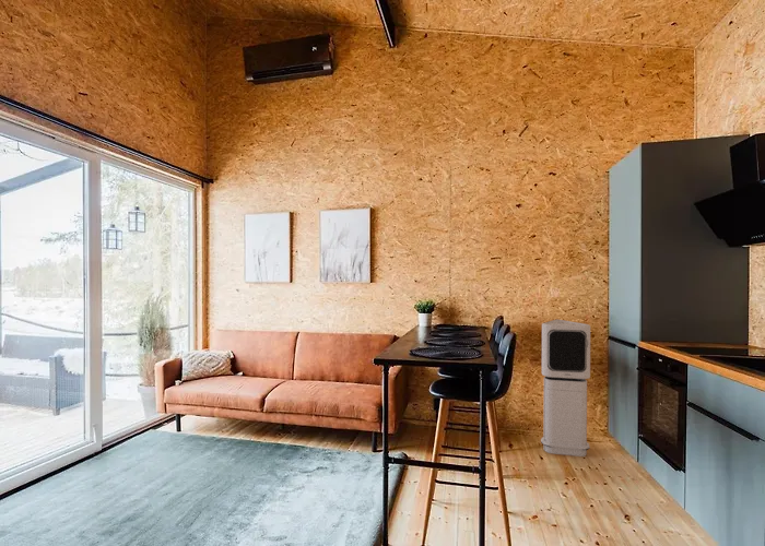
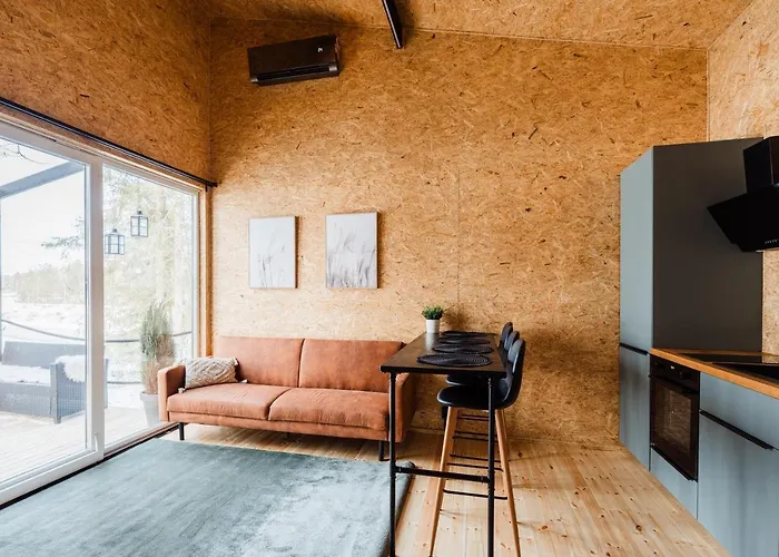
- air purifier [540,318,591,458]
